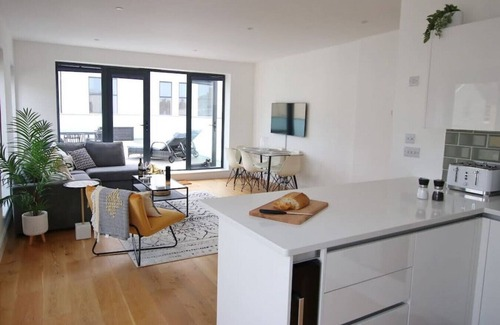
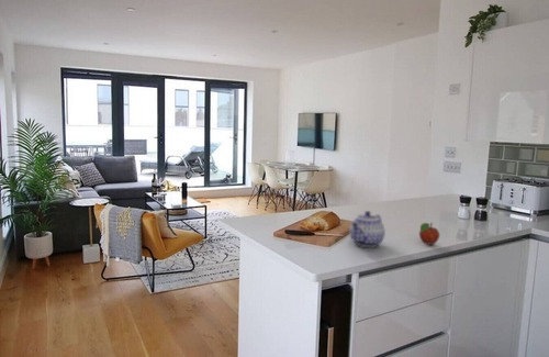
+ fruit [418,222,440,246]
+ teapot [348,210,386,248]
